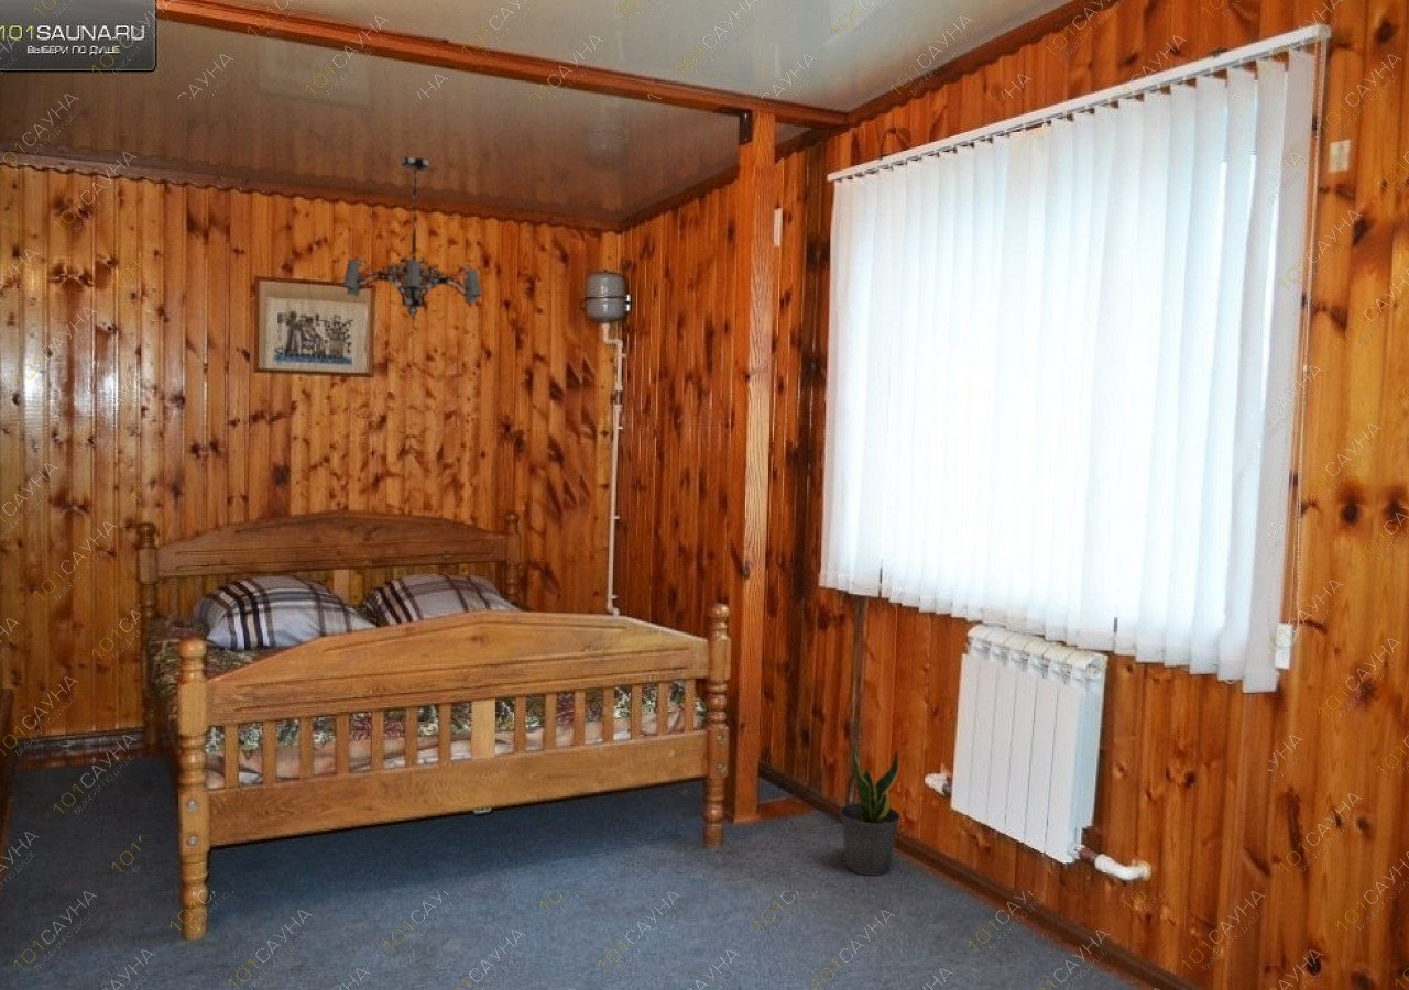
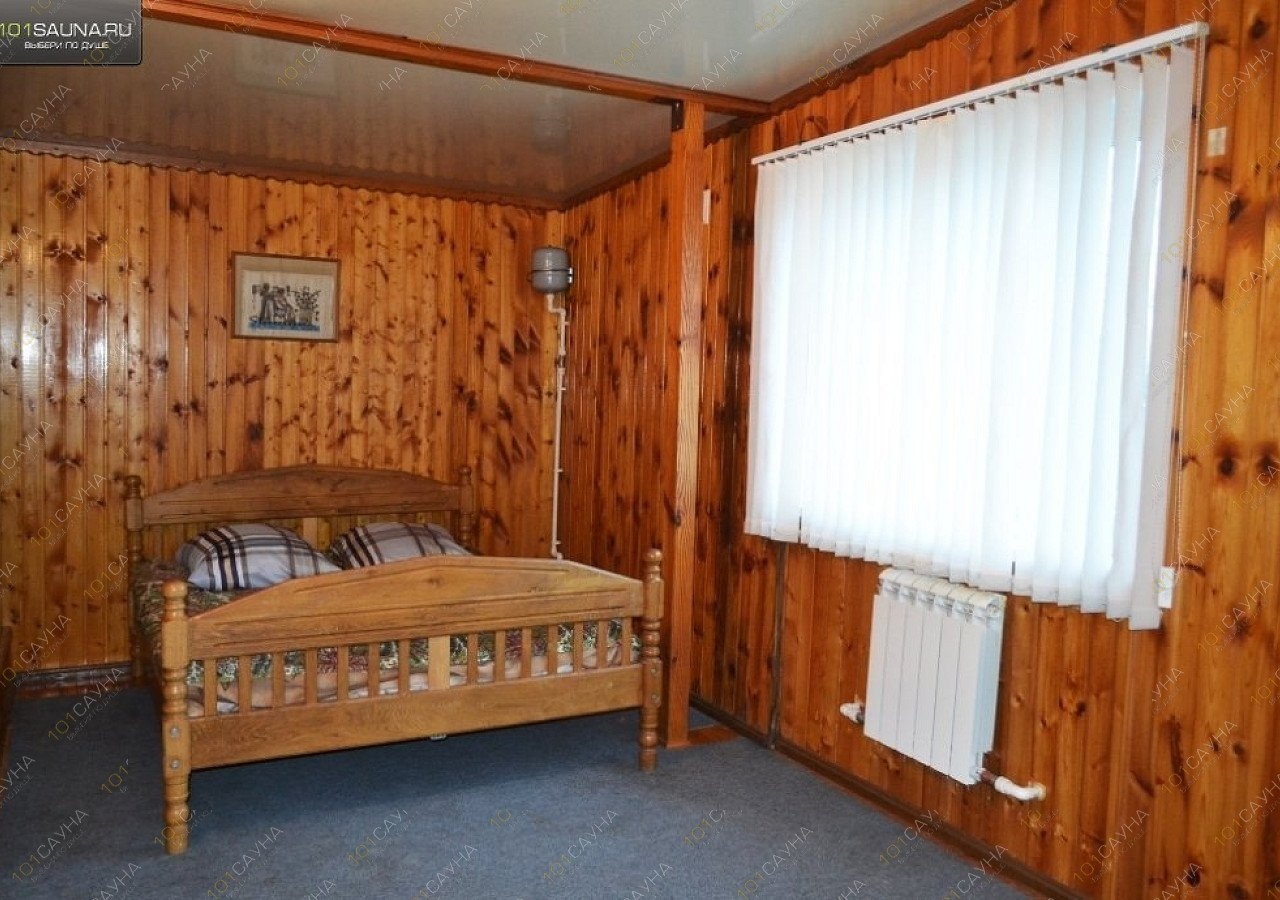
- chandelier [341,156,483,320]
- potted plant [839,740,902,877]
